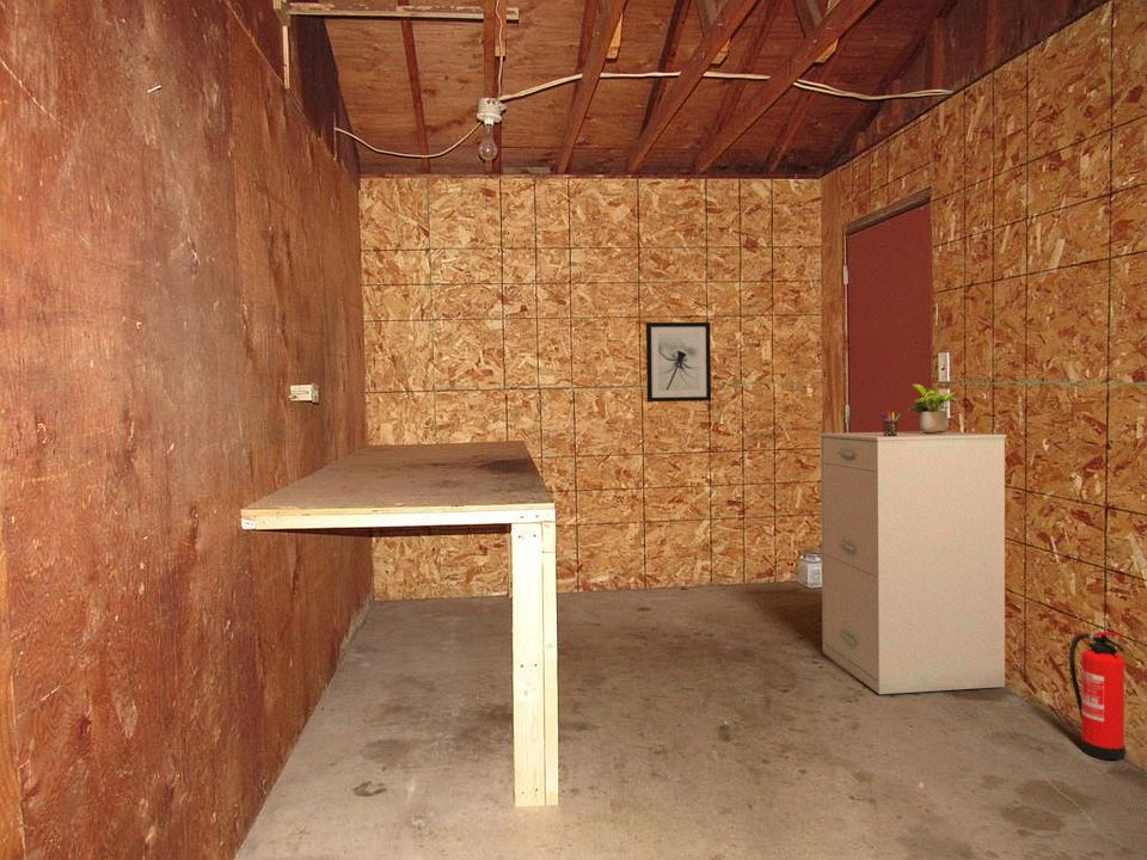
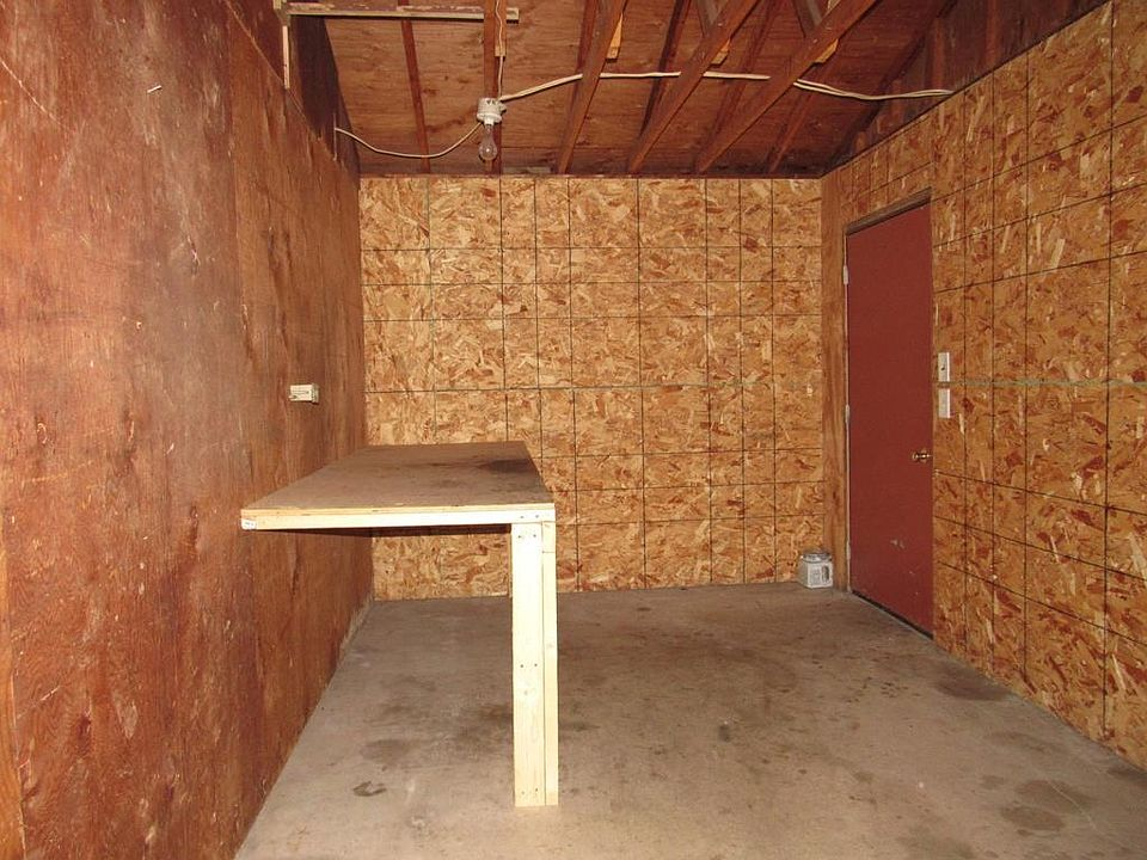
- filing cabinet [818,430,1007,695]
- wall art [645,321,712,403]
- fire extinguisher [1068,631,1127,762]
- potted plant [906,383,958,434]
- pen holder [879,408,902,436]
